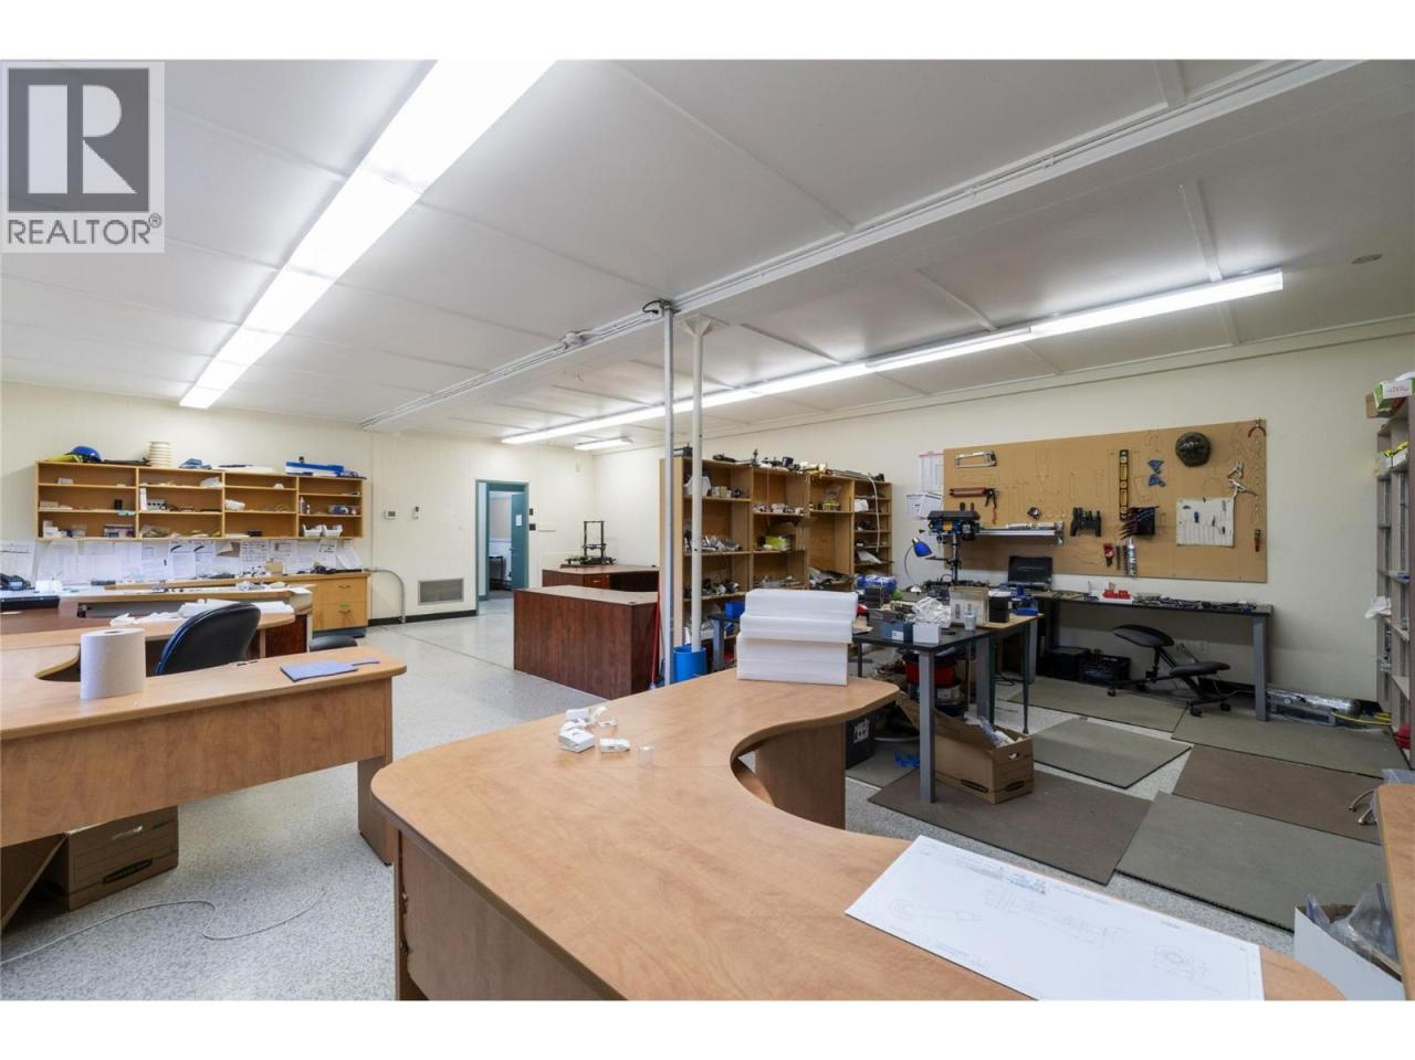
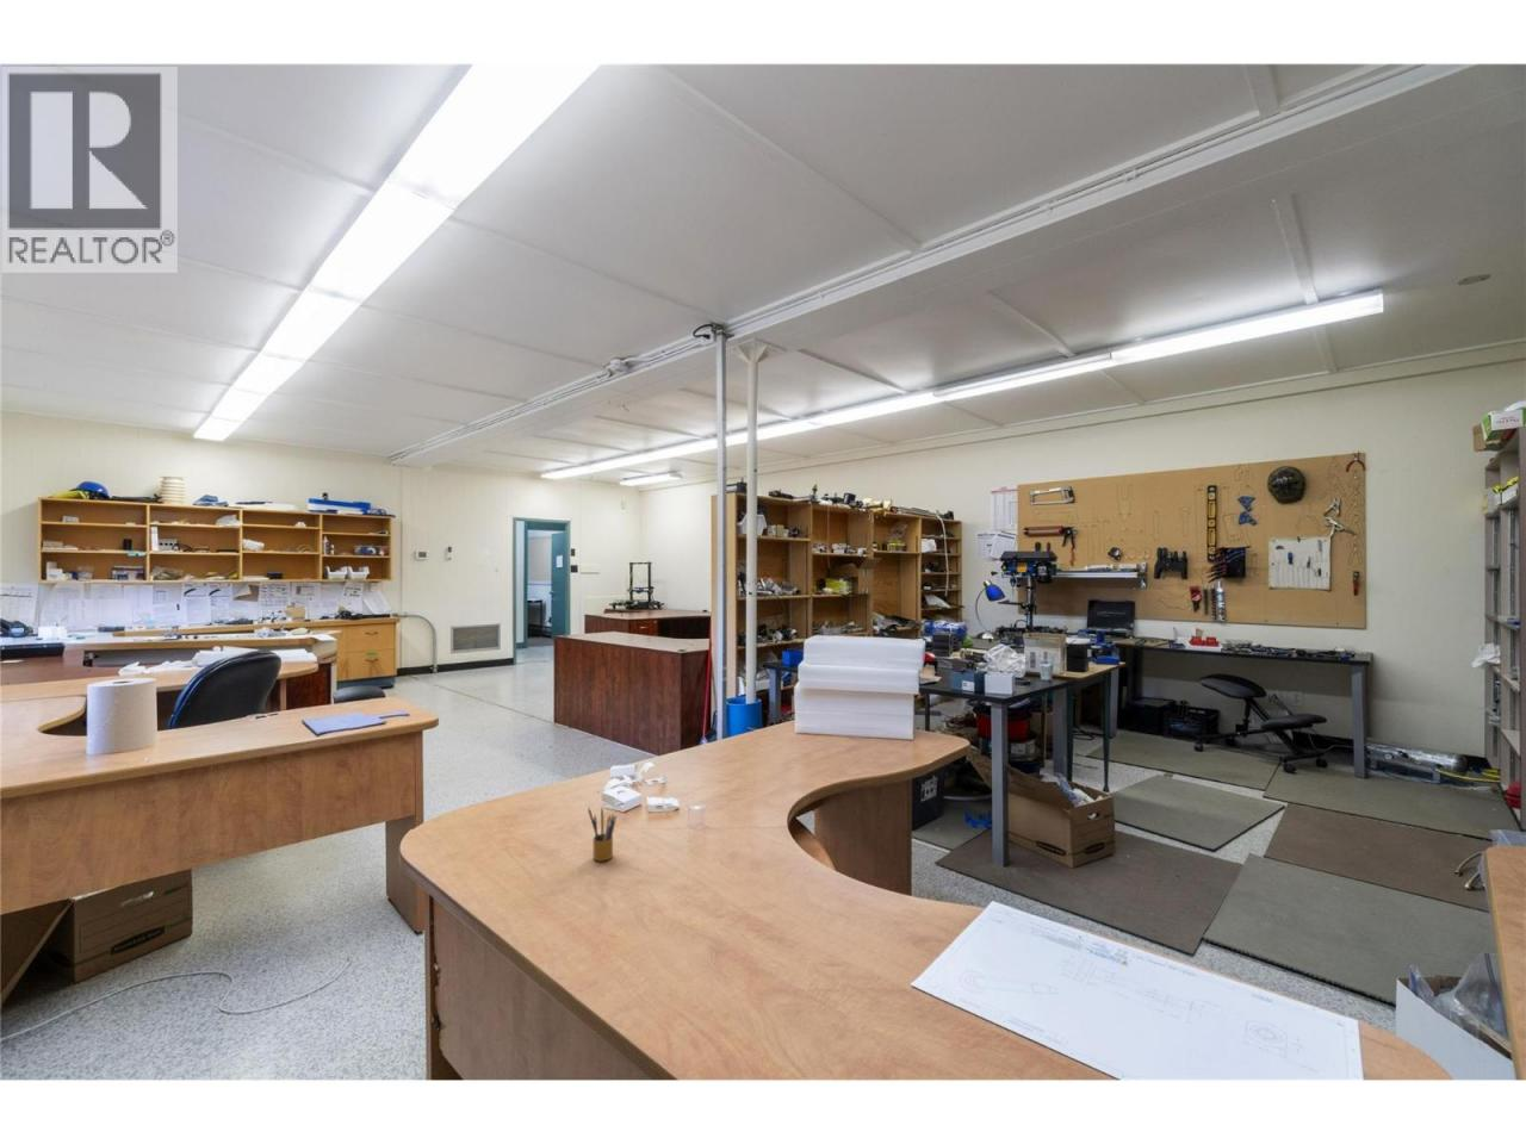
+ pencil box [586,805,618,862]
